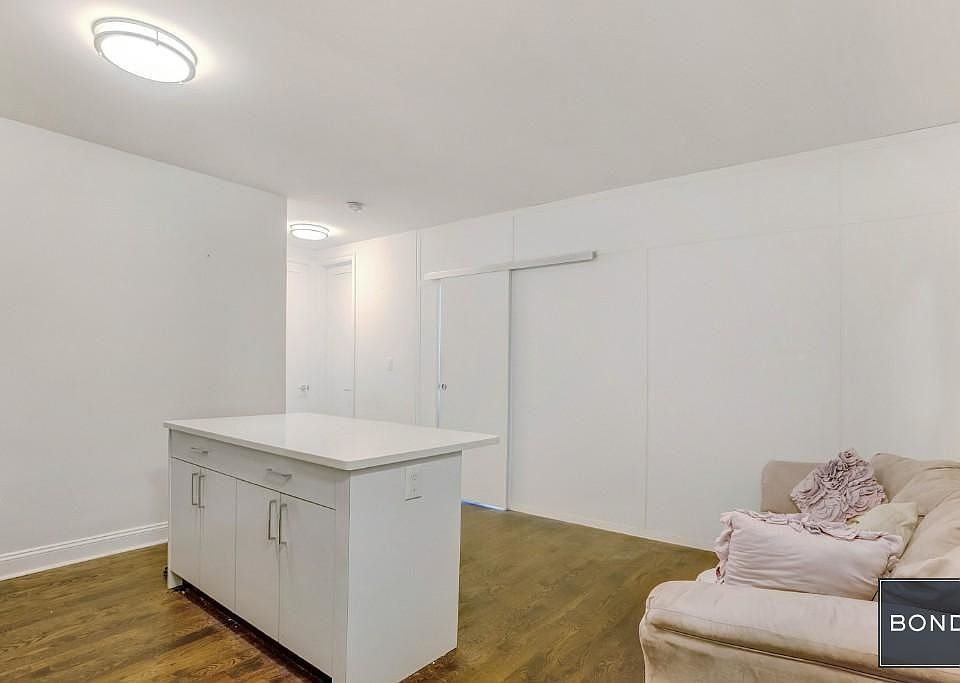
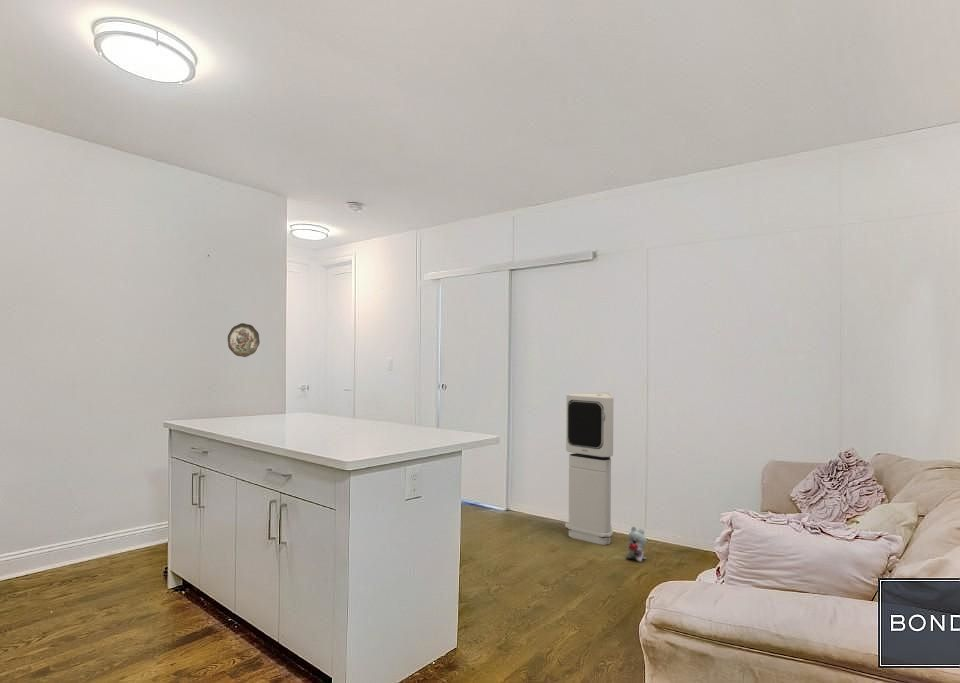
+ plush toy [625,525,647,563]
+ air purifier [564,392,614,546]
+ decorative plate [227,322,261,358]
